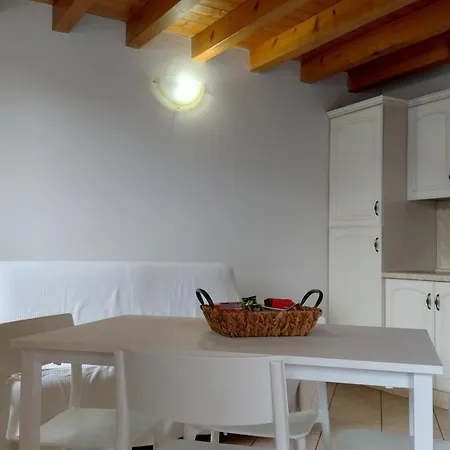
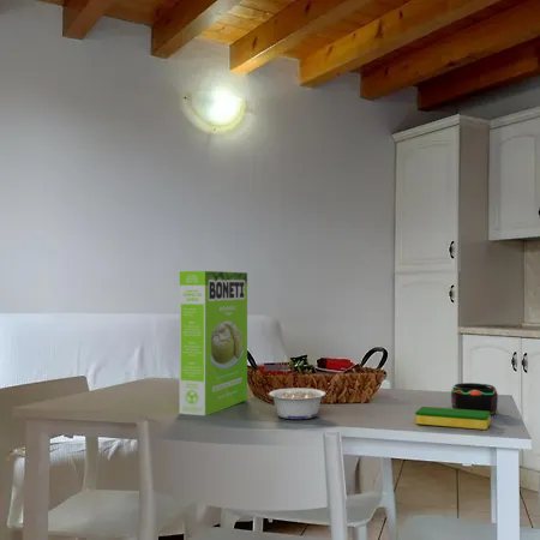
+ legume [264,388,326,420]
+ cake mix box [178,270,248,416]
+ dish sponge [414,406,492,431]
+ mug [450,382,499,416]
